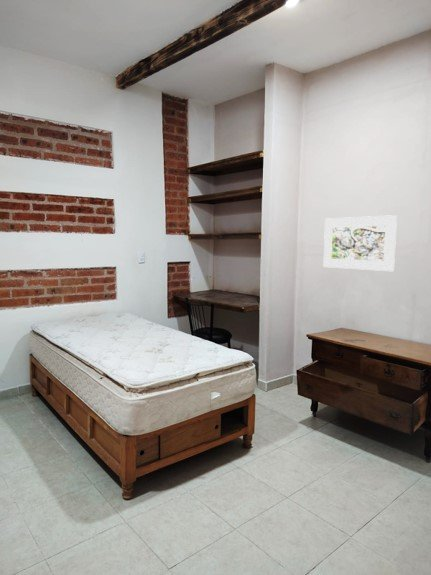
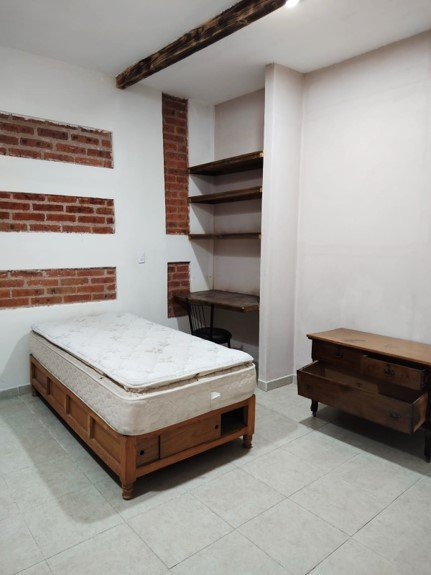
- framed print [323,214,398,272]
